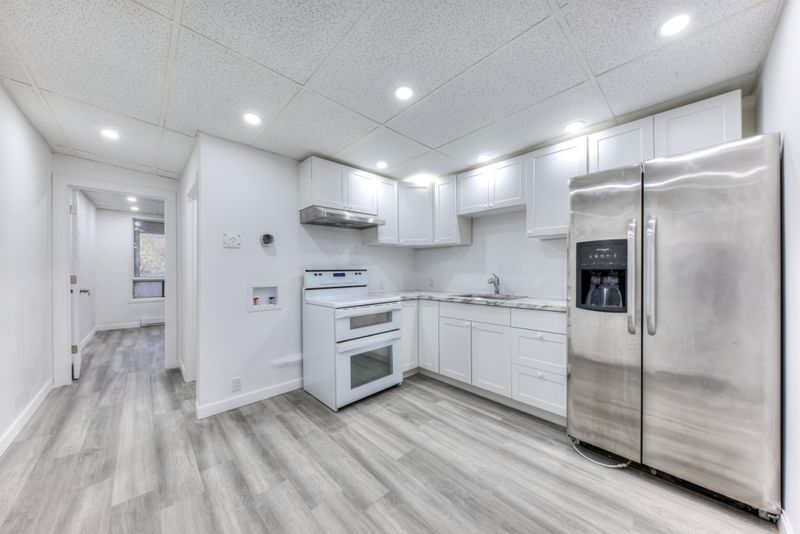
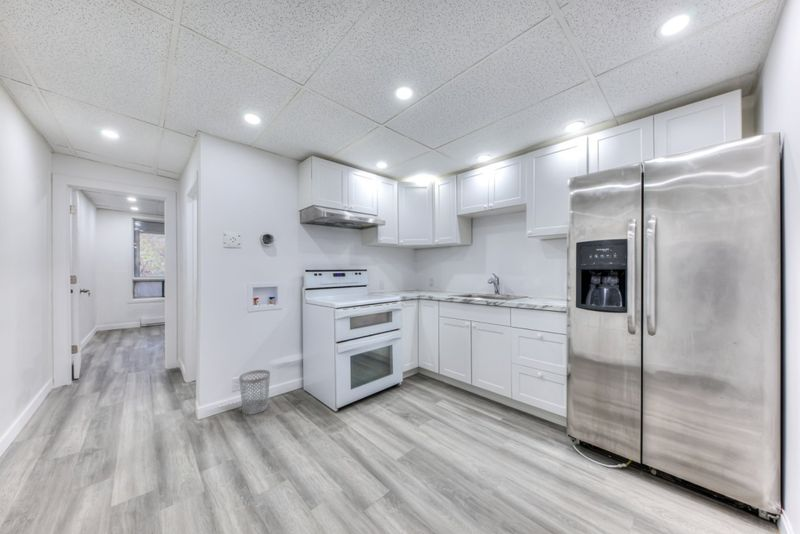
+ wastebasket [238,369,271,415]
